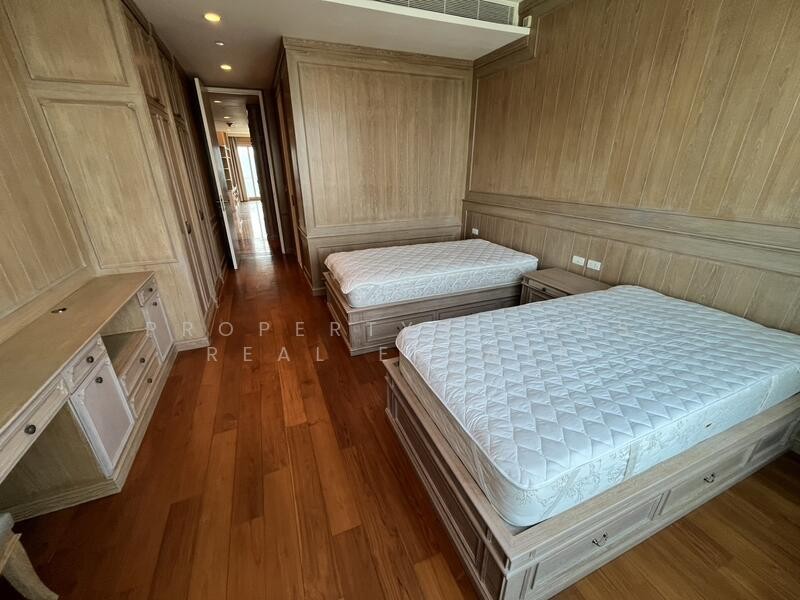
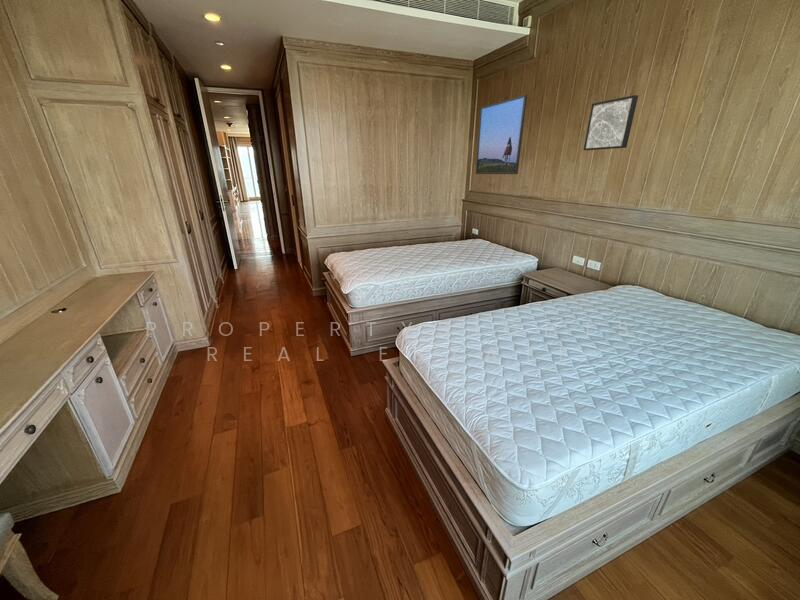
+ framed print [475,94,528,175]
+ wall art [583,94,639,151]
